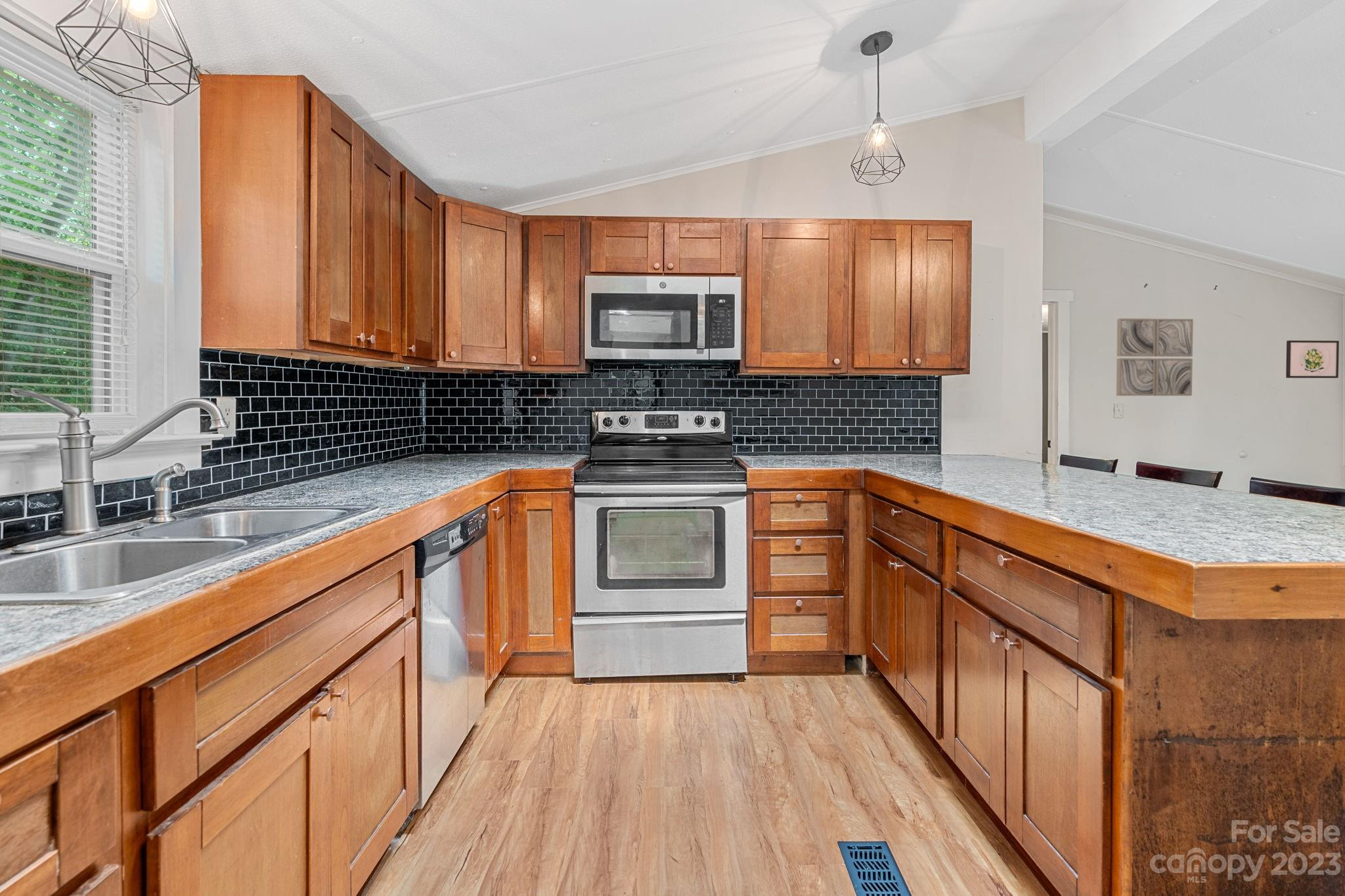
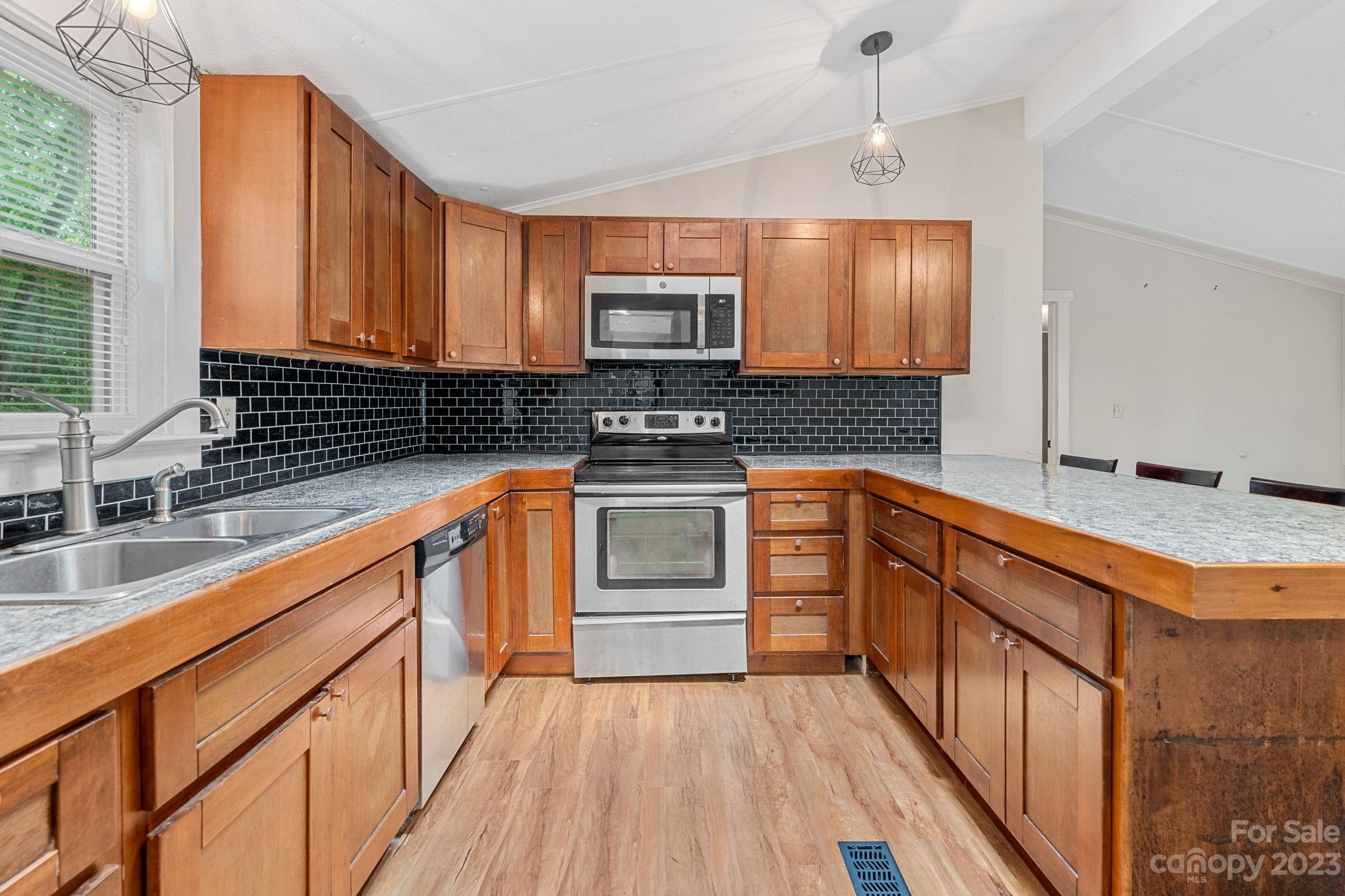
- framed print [1285,340,1340,379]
- wall art [1116,318,1194,396]
